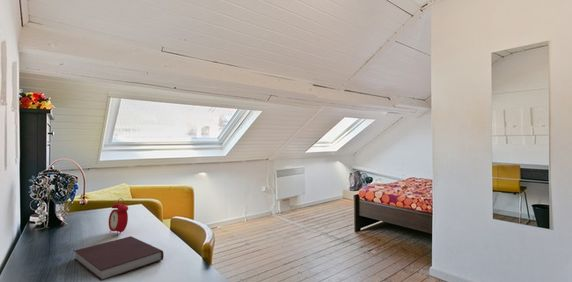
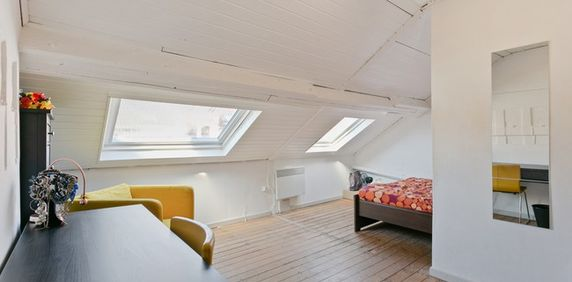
- notebook [73,235,165,282]
- alarm clock [108,197,129,237]
